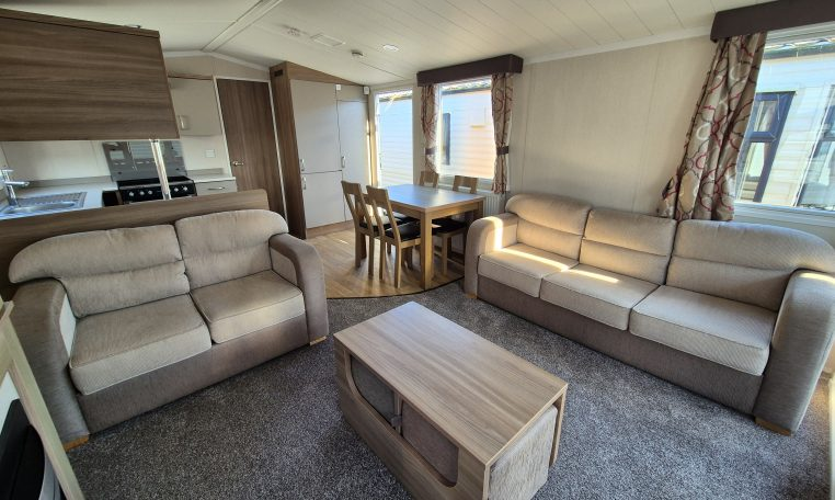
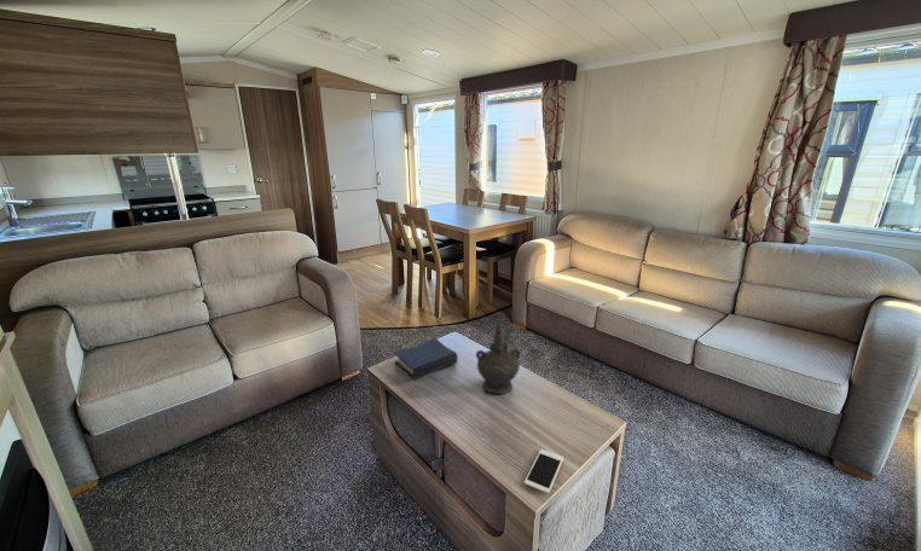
+ cell phone [523,448,564,495]
+ hardback book [393,337,459,381]
+ ceremonial vessel [475,325,522,395]
